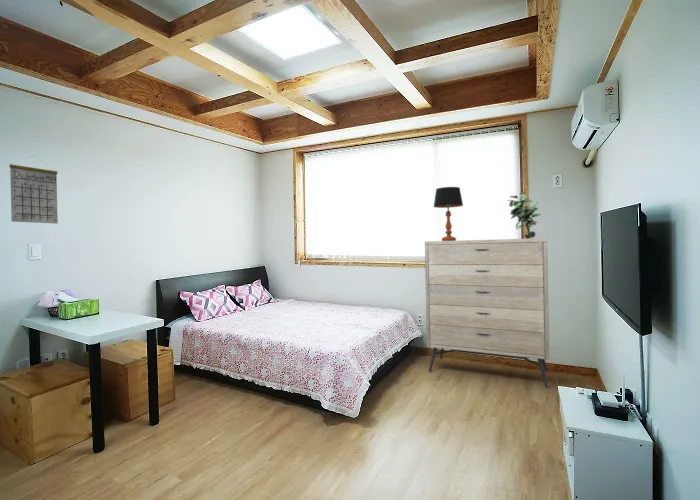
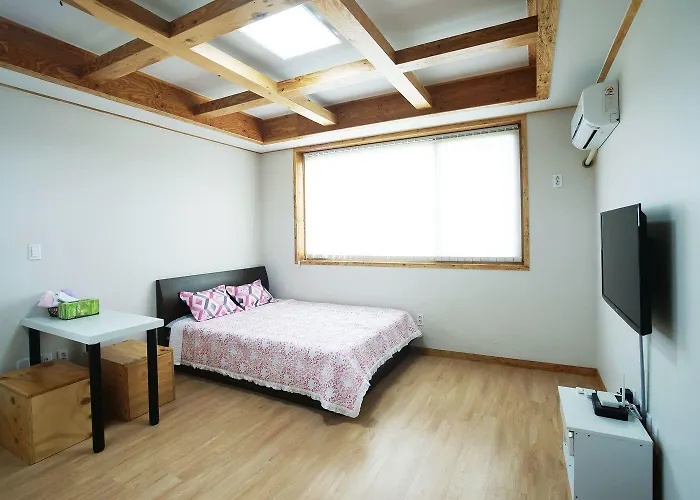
- calendar [8,154,59,225]
- table lamp [432,186,464,241]
- dresser [424,237,550,388]
- potted plant [506,192,542,239]
